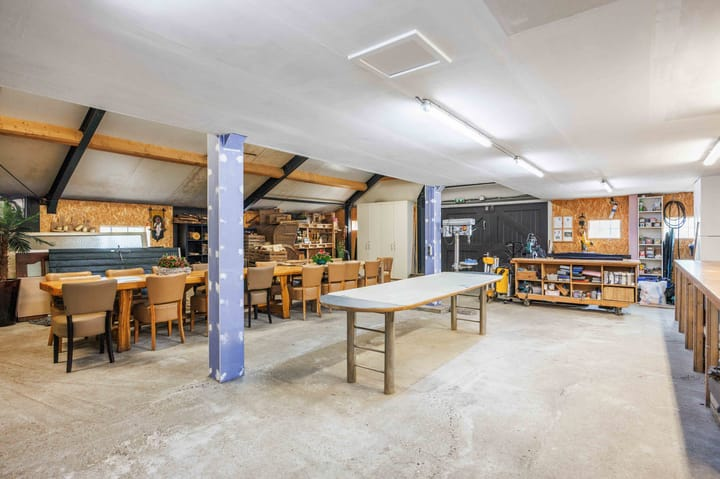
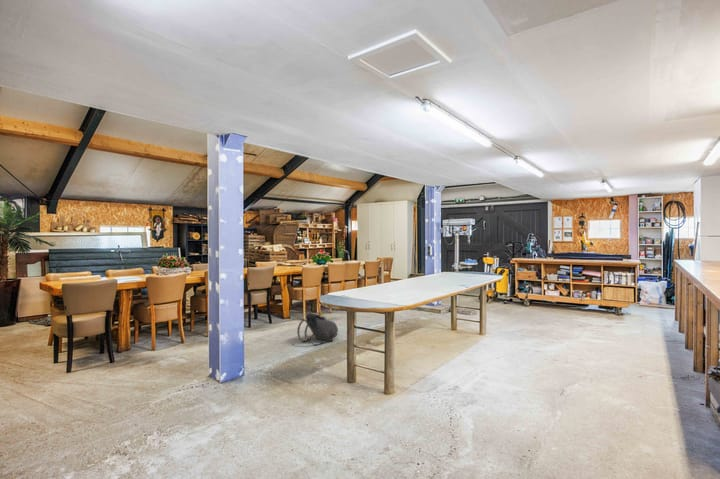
+ backpack [296,312,339,346]
